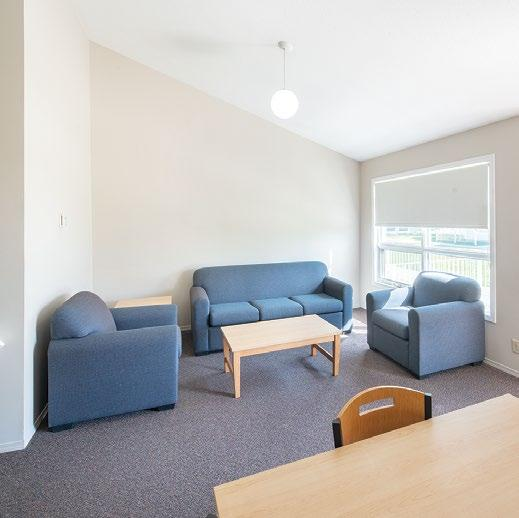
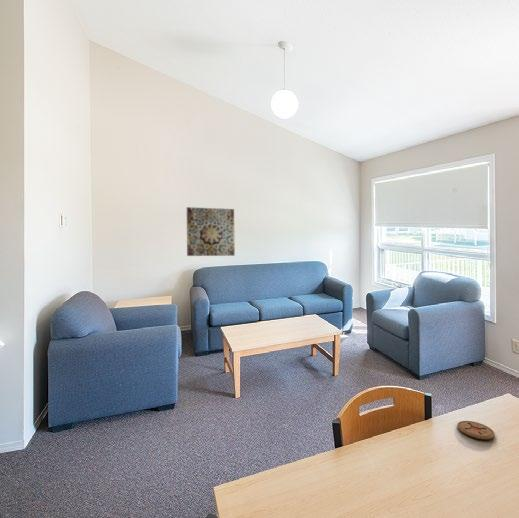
+ coaster [456,420,496,440]
+ wall art [186,206,236,257]
